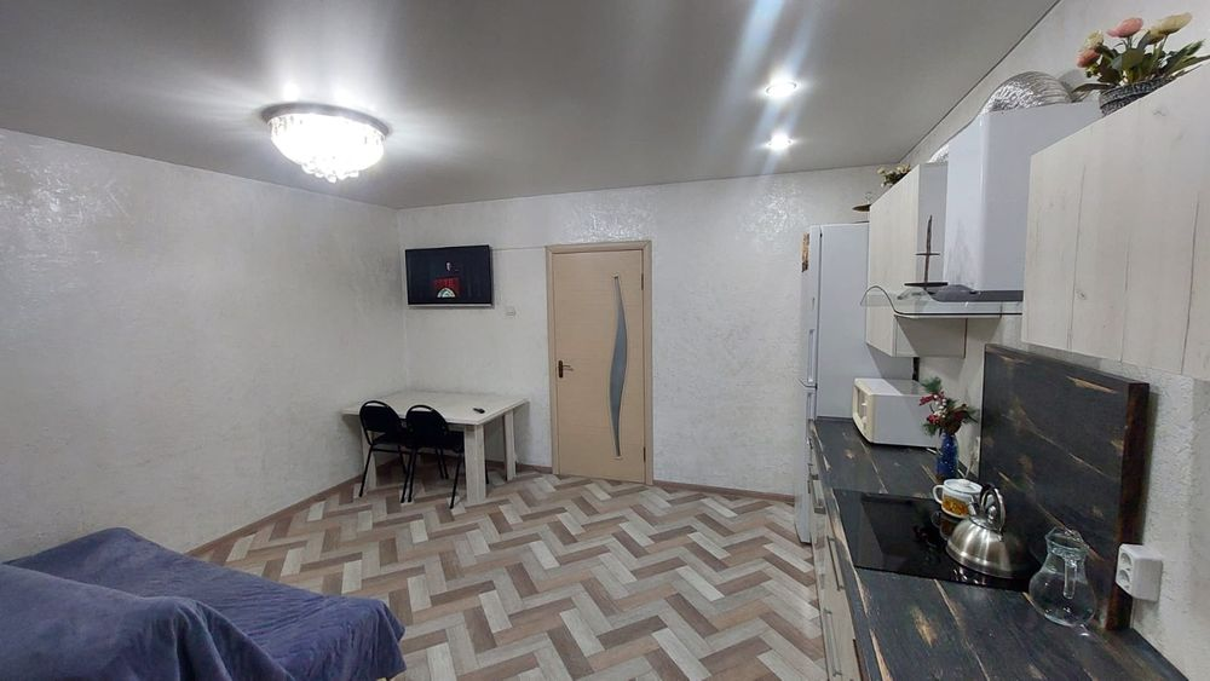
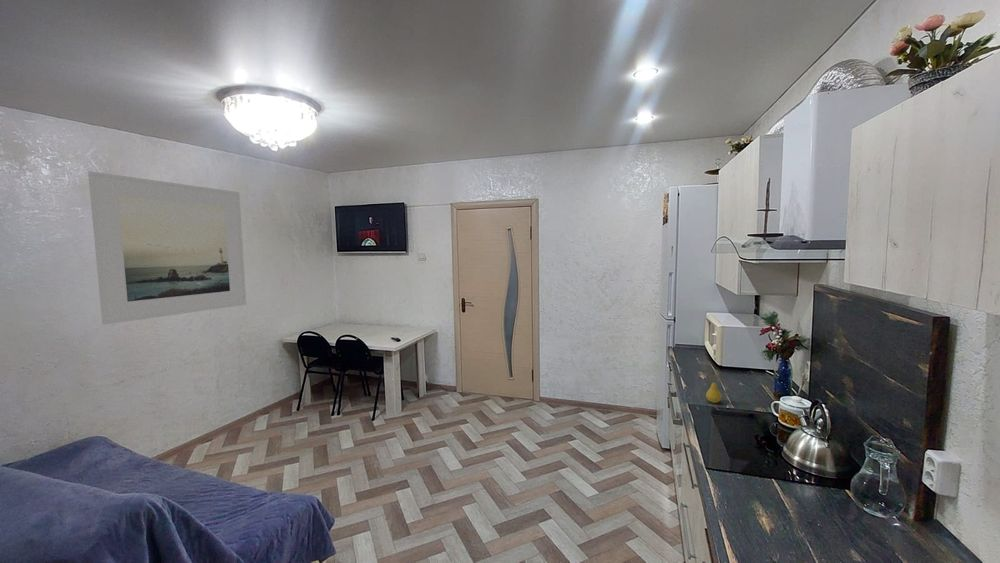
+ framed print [87,170,247,326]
+ fruit [705,377,723,404]
